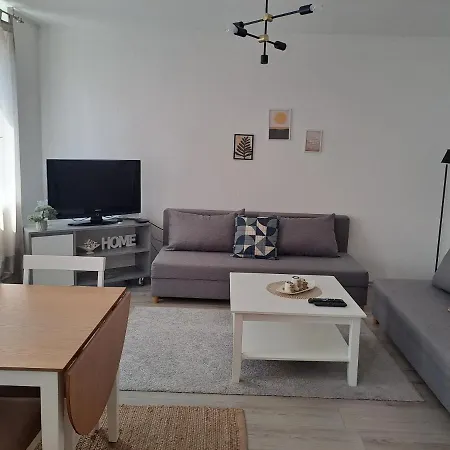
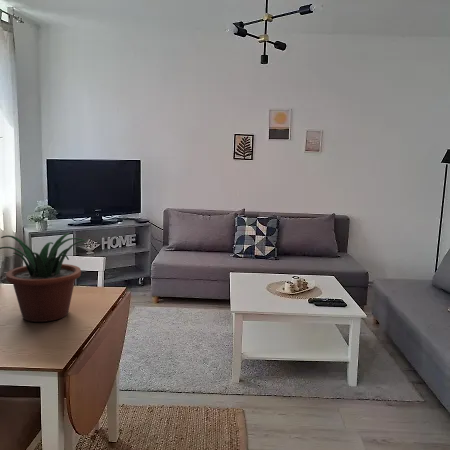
+ potted plant [0,232,88,323]
